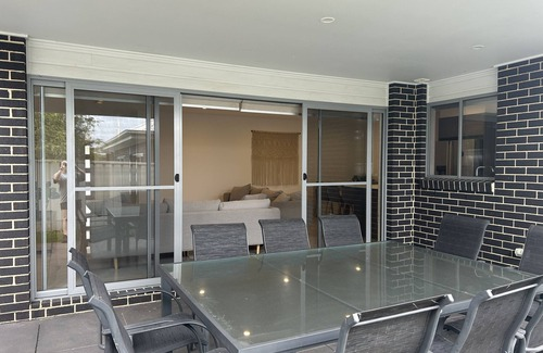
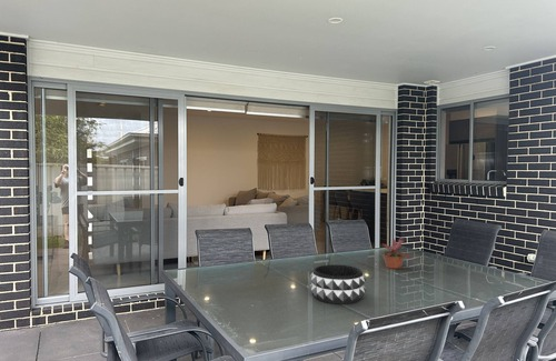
+ decorative bowl [309,263,367,305]
+ potted plant [379,237,413,270]
